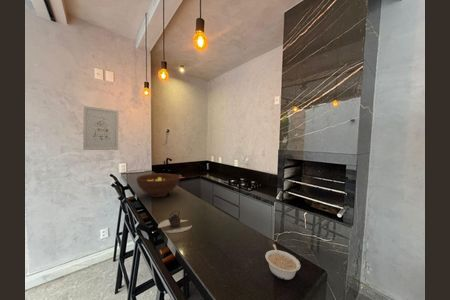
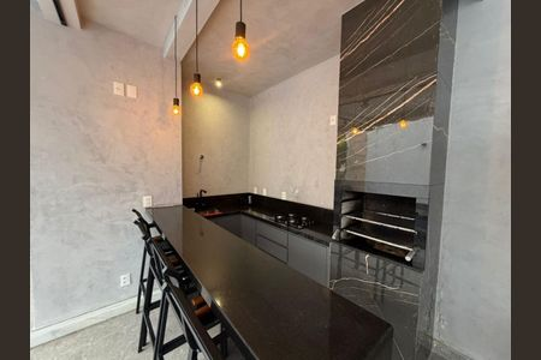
- wall art [82,105,120,151]
- legume [264,243,301,281]
- fruit bowl [136,173,181,198]
- teapot [157,210,193,234]
